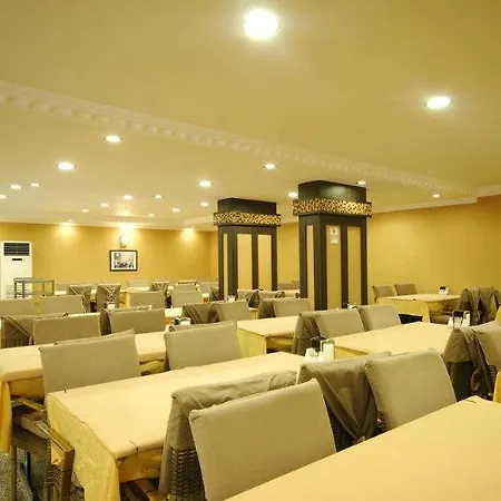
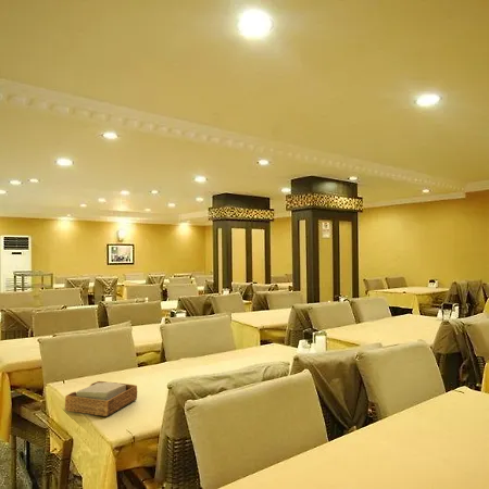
+ napkin holder [64,380,138,417]
